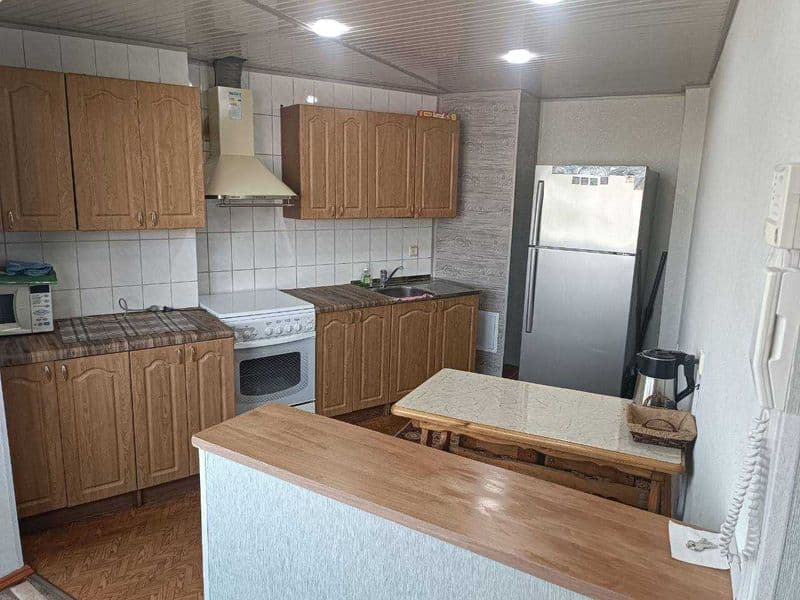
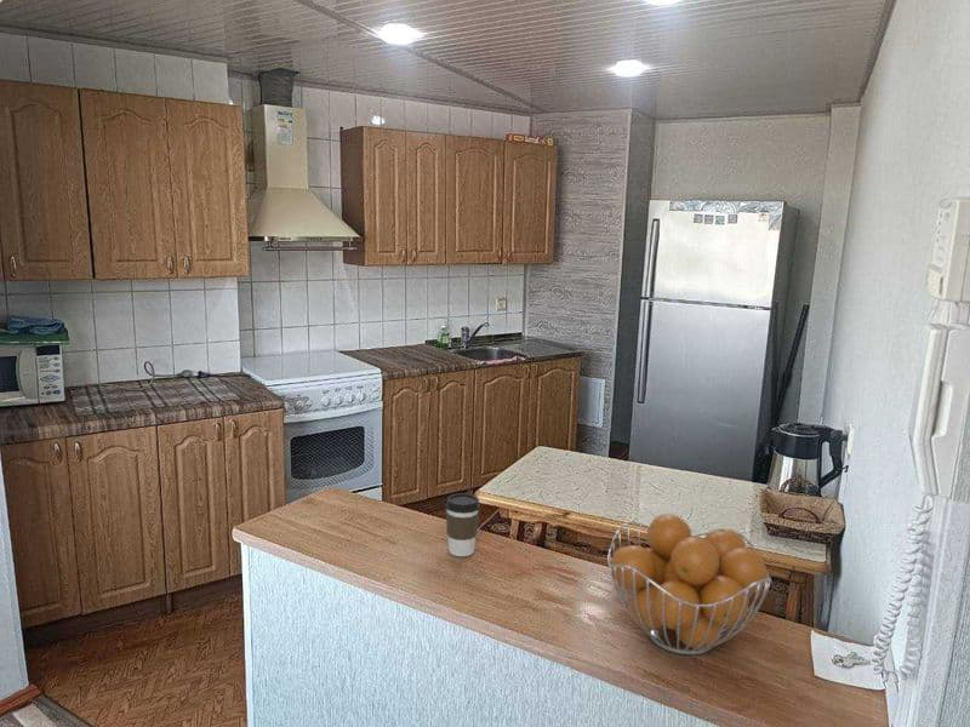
+ fruit basket [606,513,772,657]
+ coffee cup [444,492,481,557]
